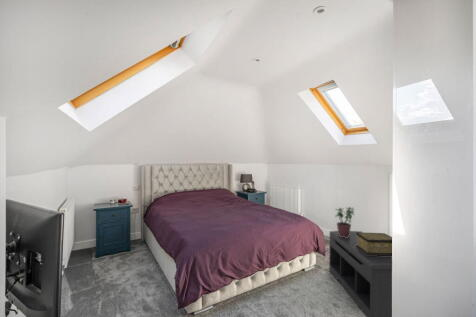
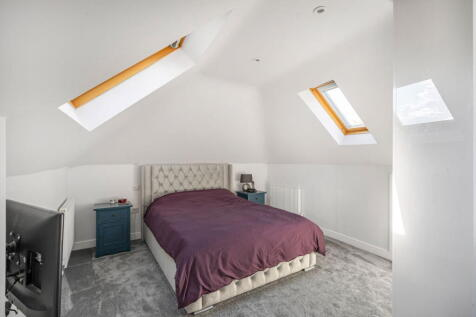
- potted plant [334,206,355,238]
- bench [328,230,393,317]
- decorative box [355,232,393,257]
